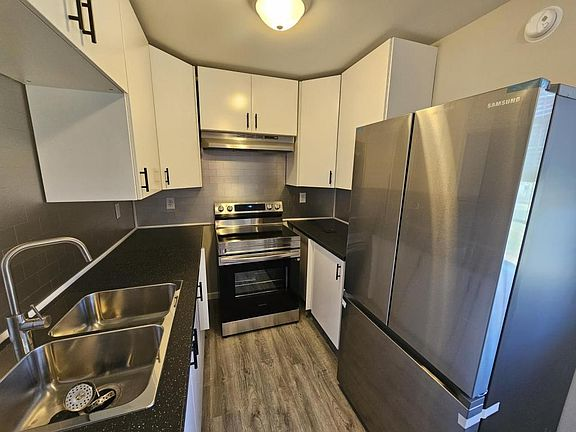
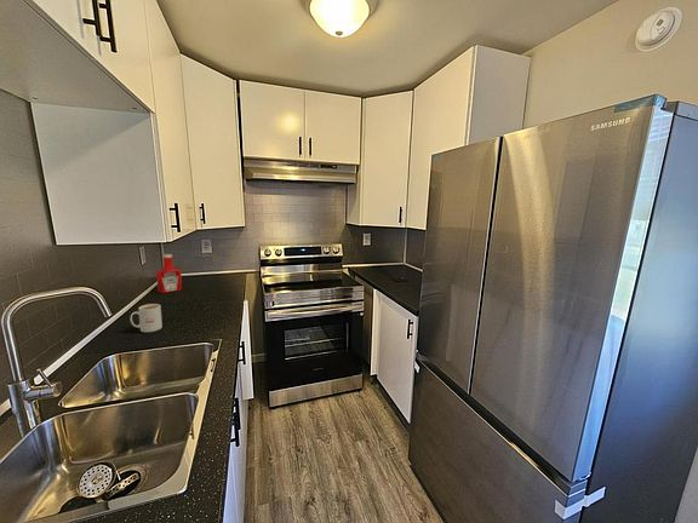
+ soap bottle [155,253,183,294]
+ mug [130,303,164,333]
